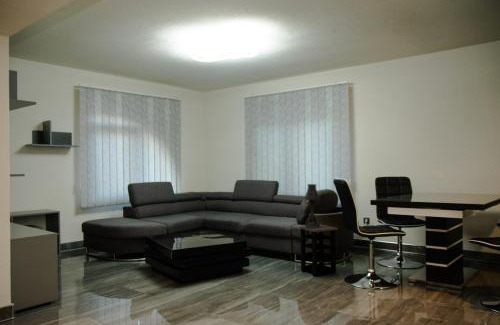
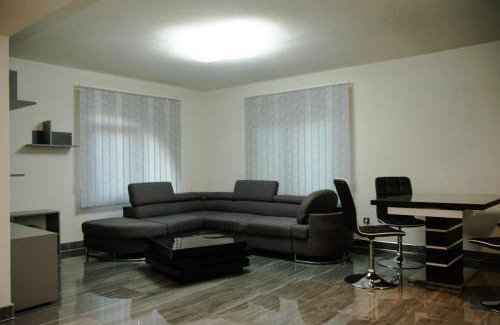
- side table [298,223,339,278]
- table lamp [303,183,321,228]
